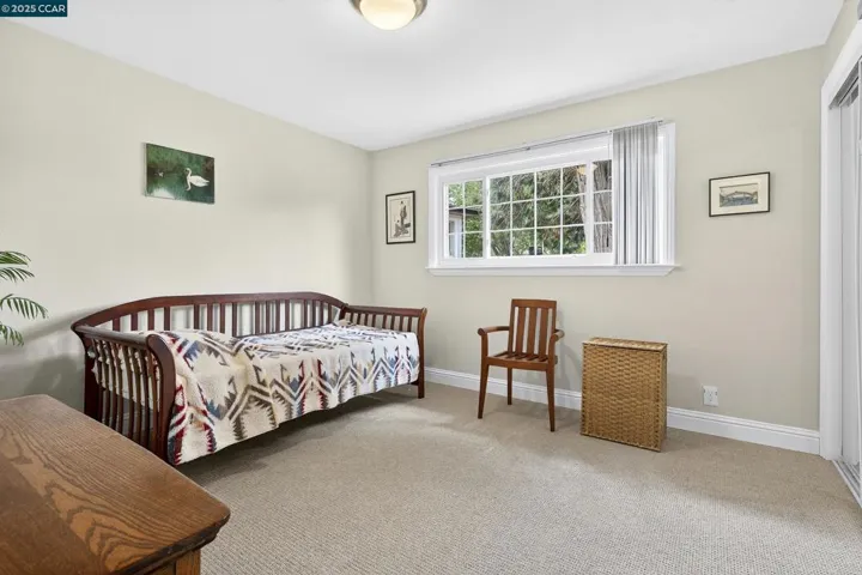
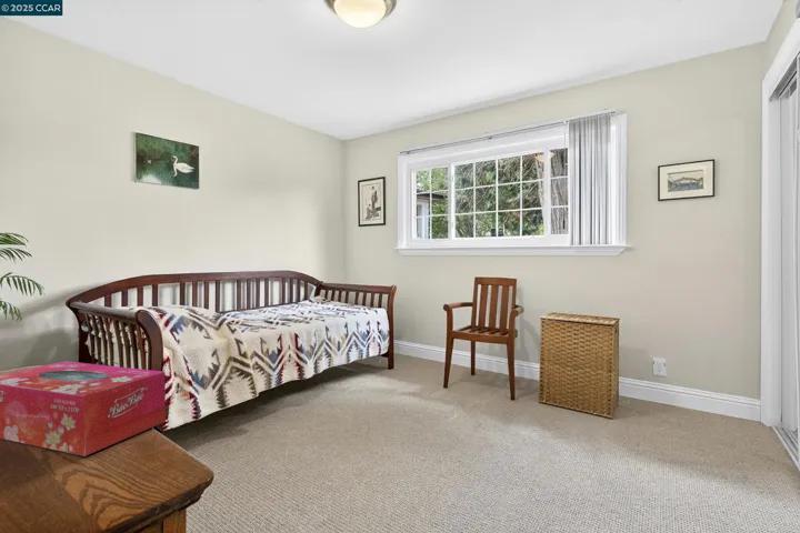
+ tissue box [0,360,167,457]
